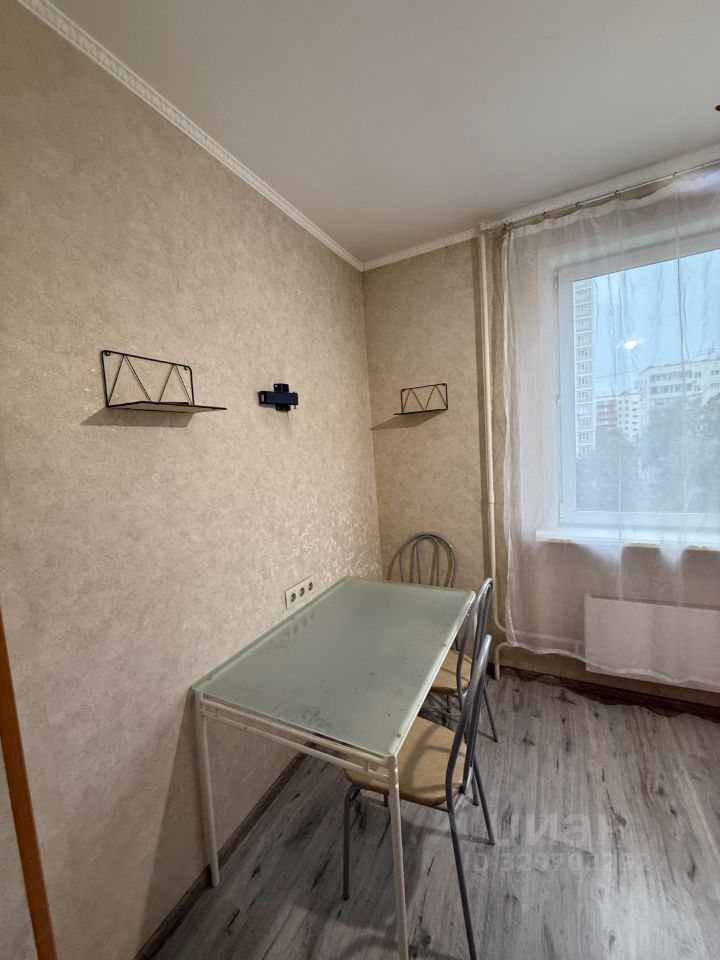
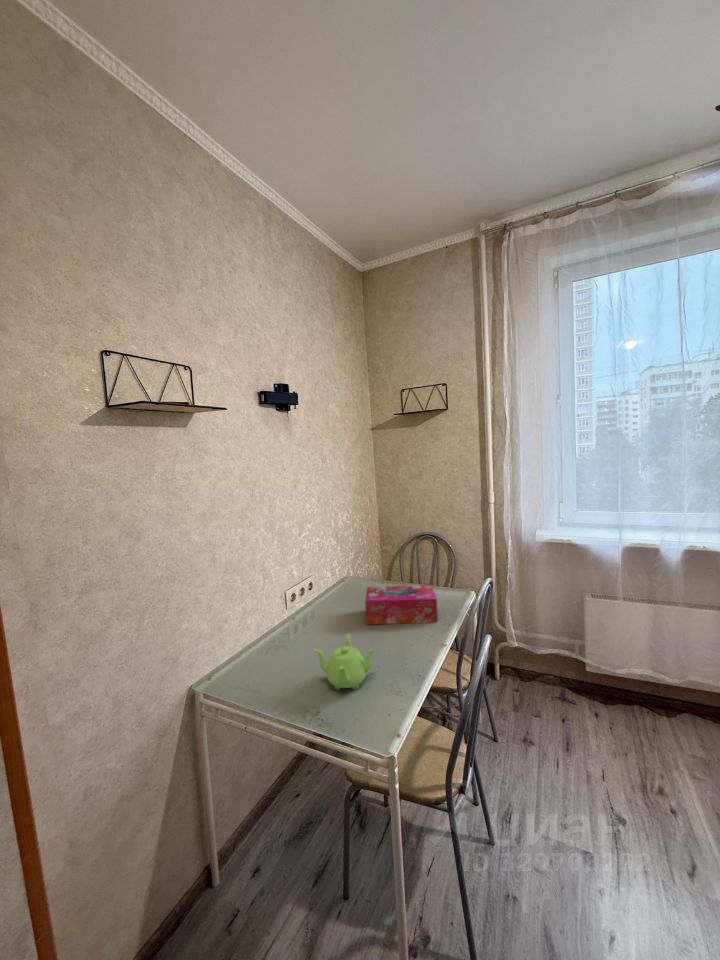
+ tissue box [364,584,439,625]
+ teapot [313,632,377,691]
